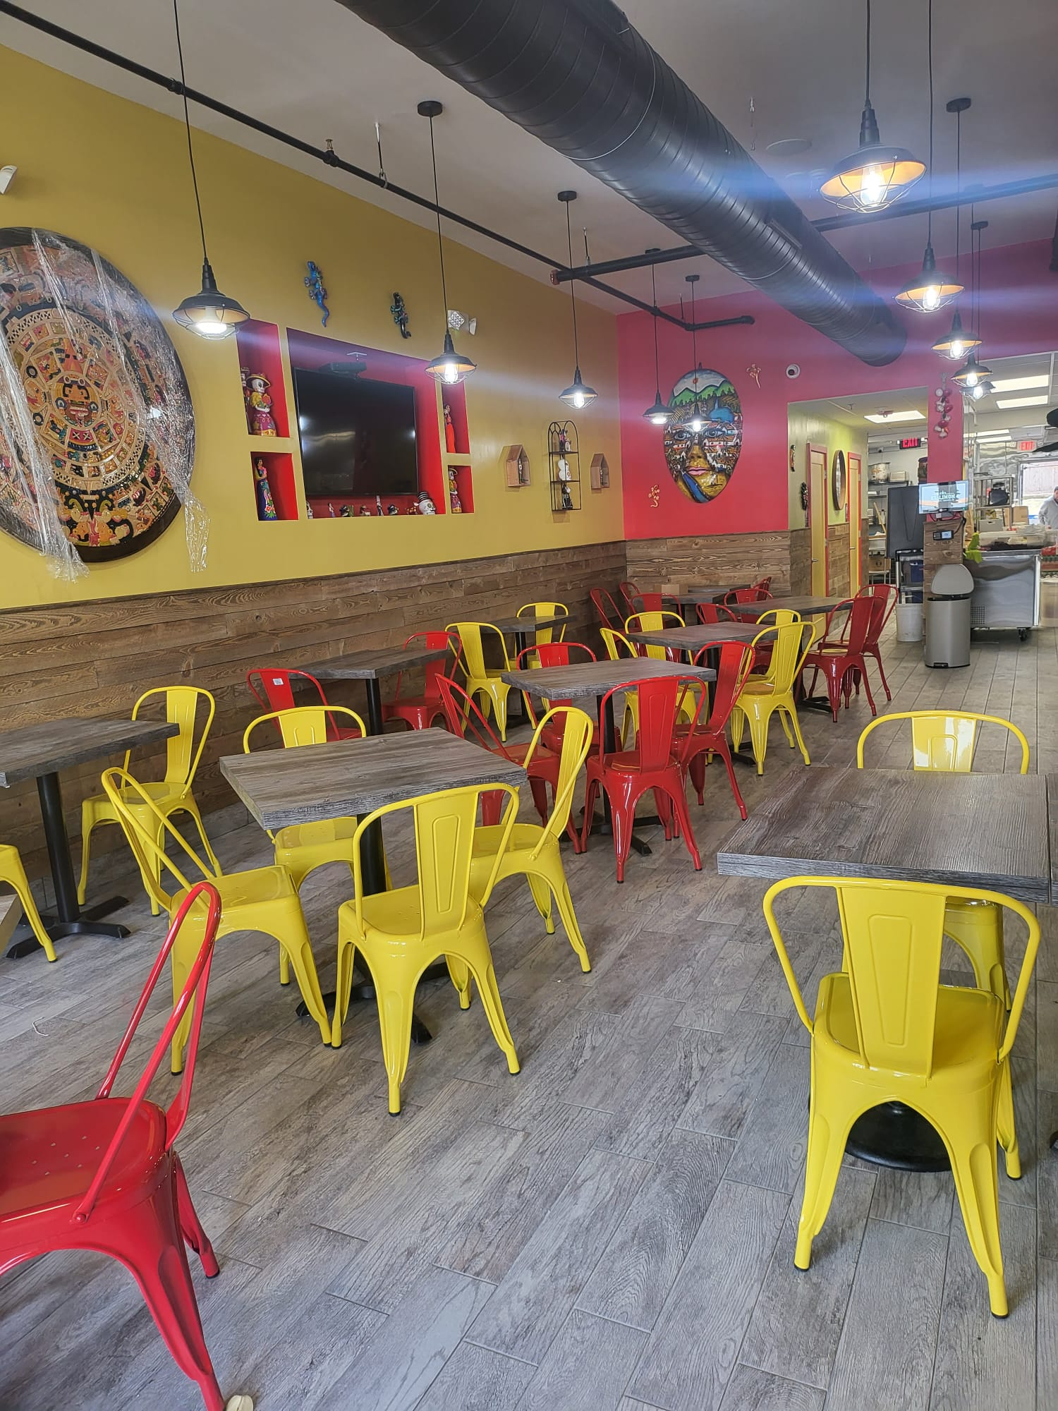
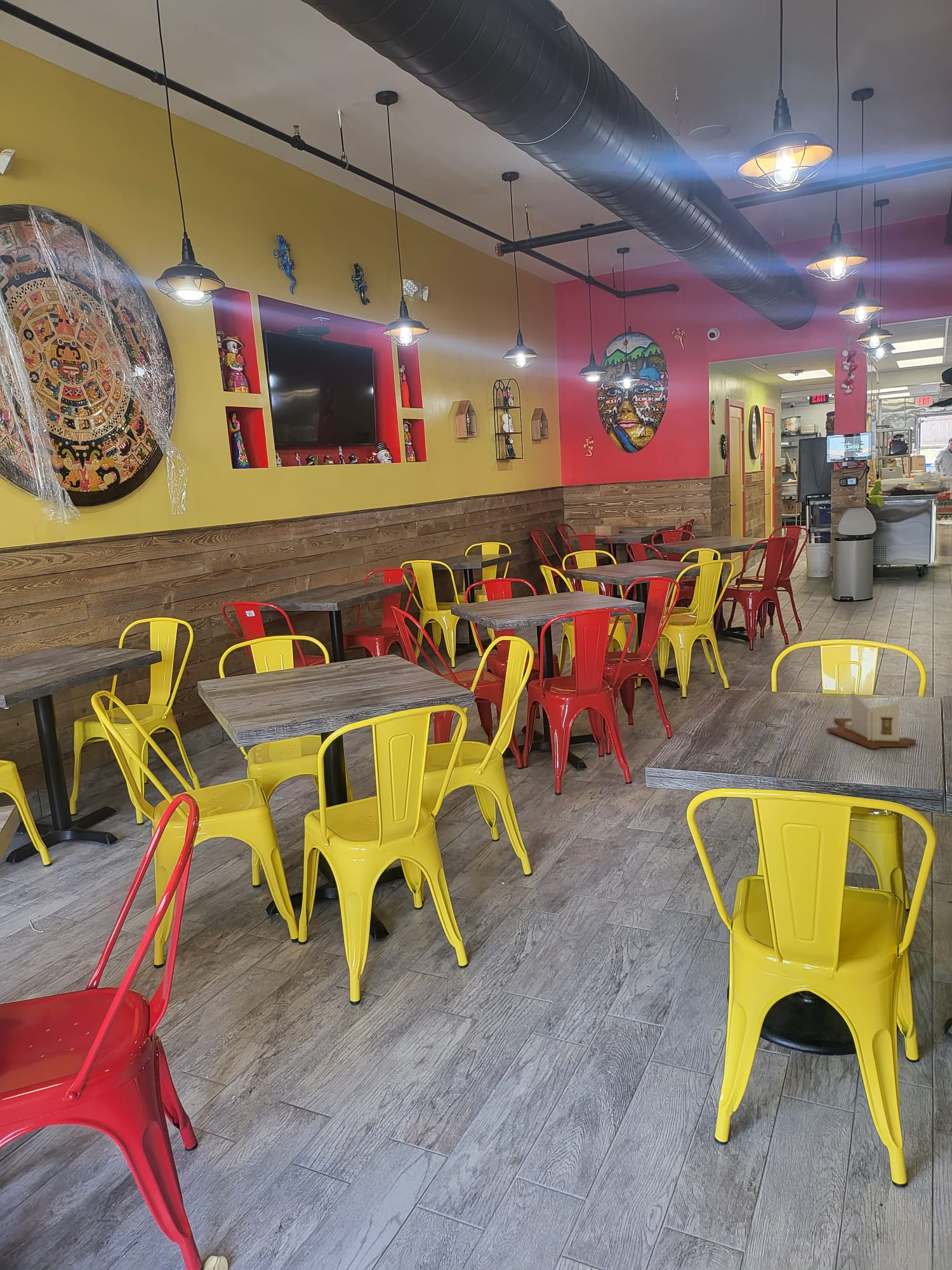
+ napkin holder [826,692,917,749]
